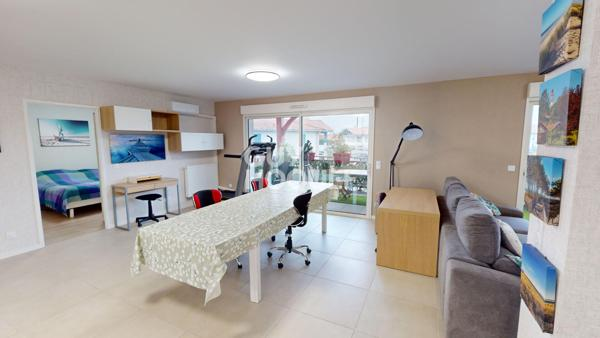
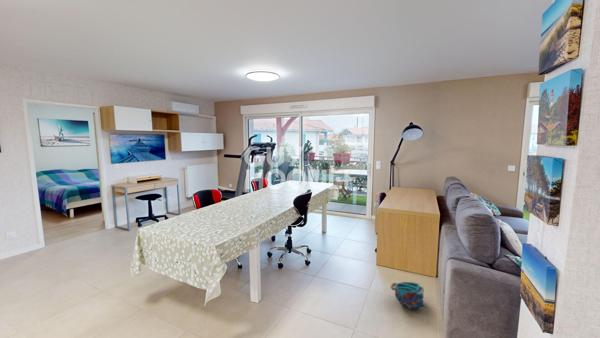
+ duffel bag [389,281,426,311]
